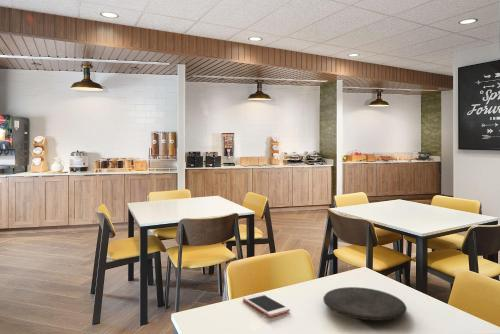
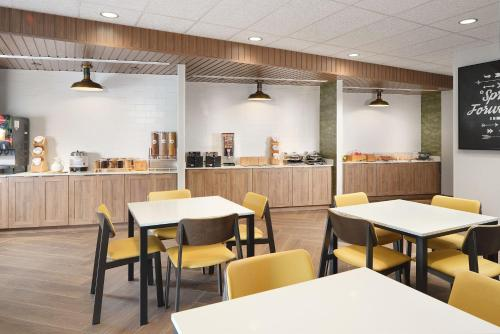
- cell phone [242,292,291,318]
- plate [322,286,408,322]
